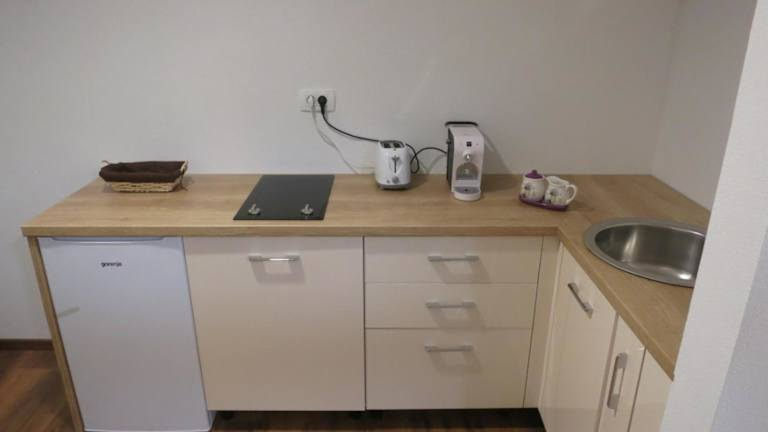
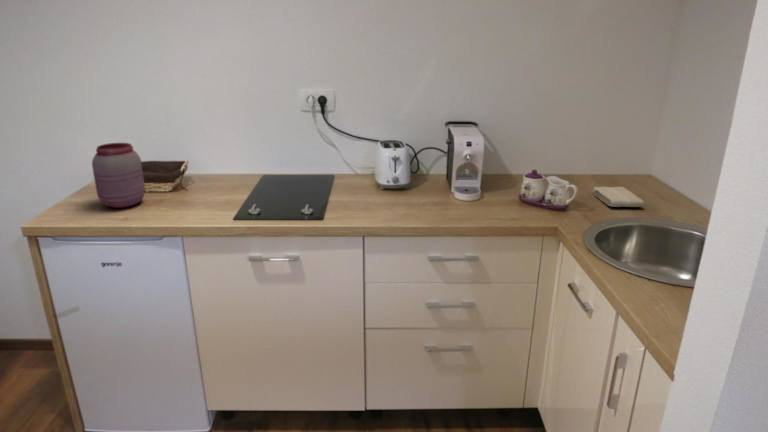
+ jar [91,142,146,209]
+ washcloth [592,185,645,208]
